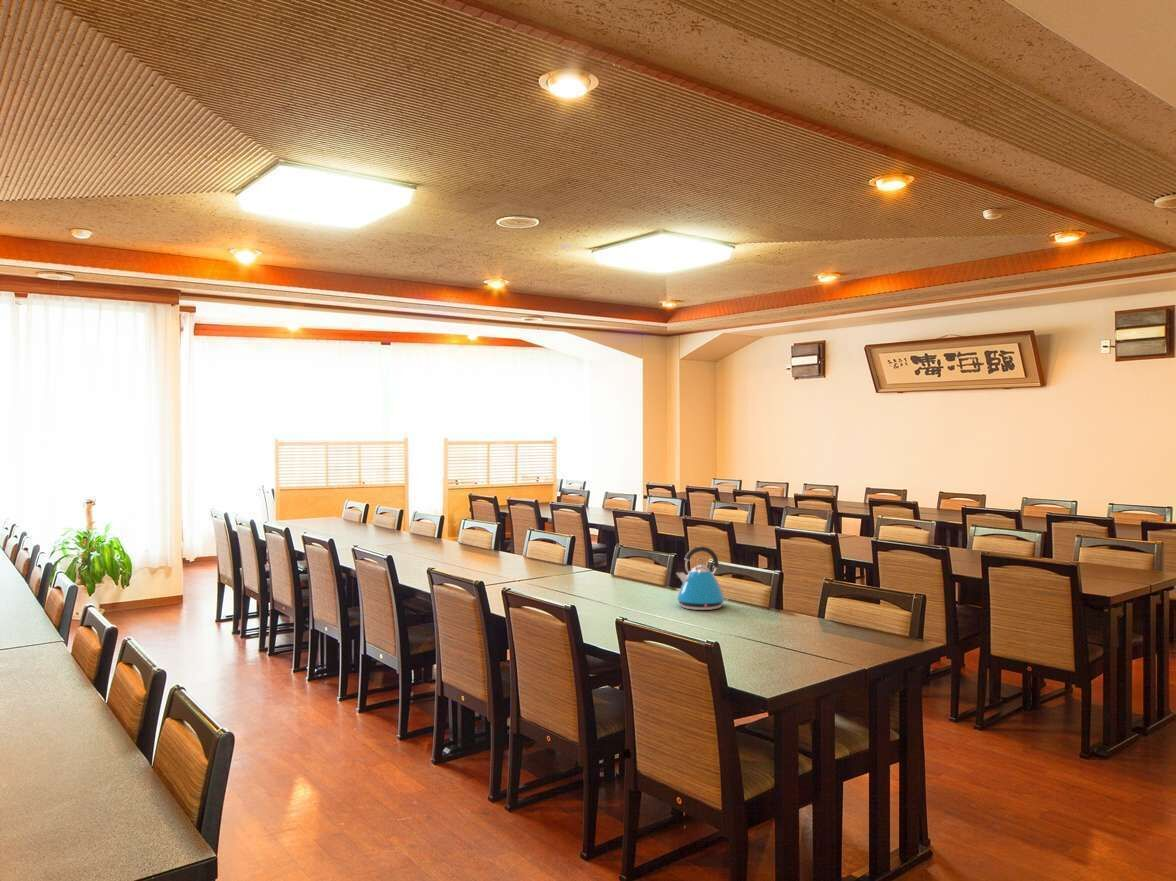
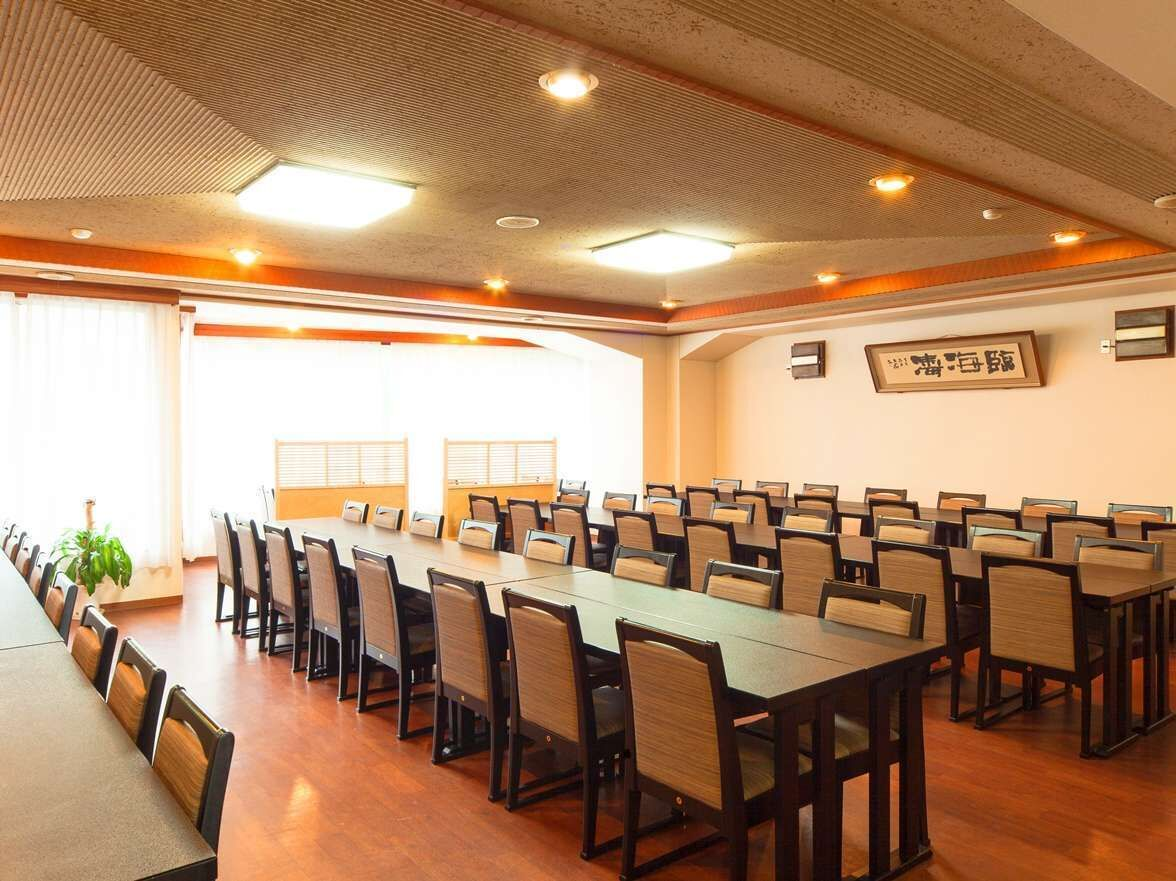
- kettle [675,545,729,611]
